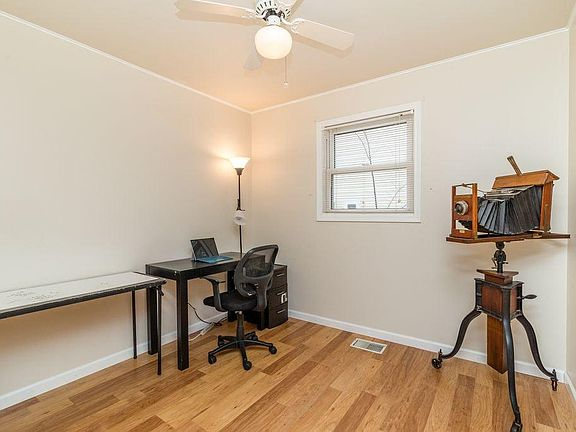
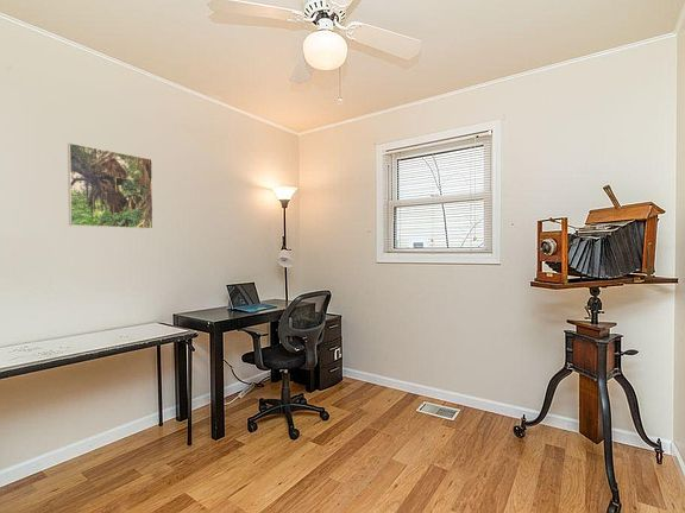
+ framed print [67,141,155,230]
